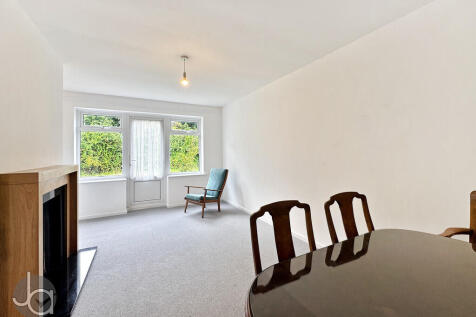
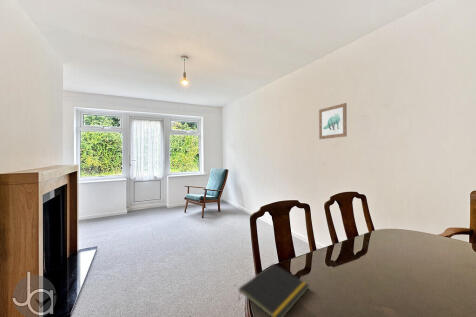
+ wall art [318,102,348,140]
+ notepad [237,262,310,317]
